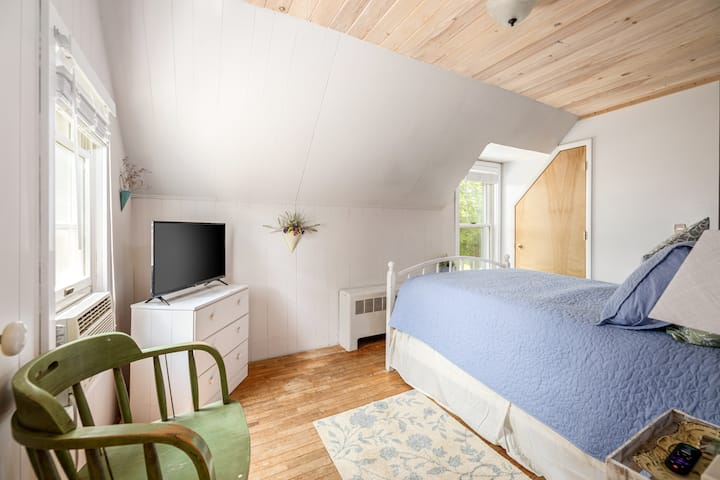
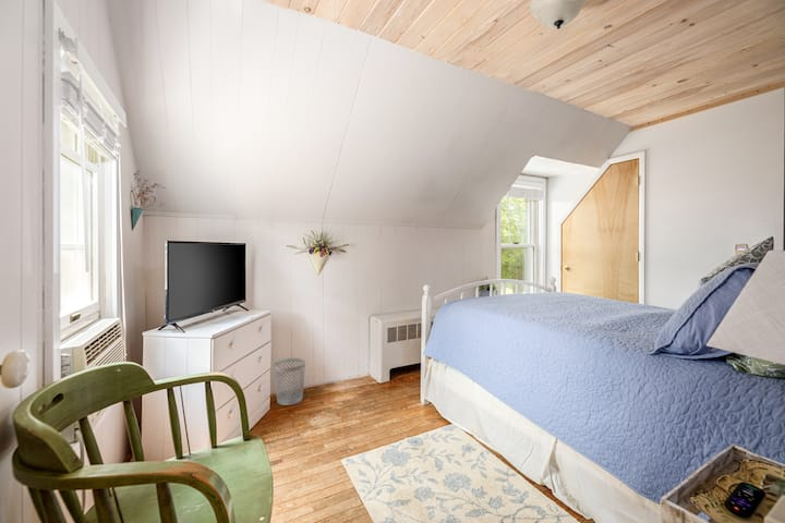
+ wastebasket [273,357,306,406]
